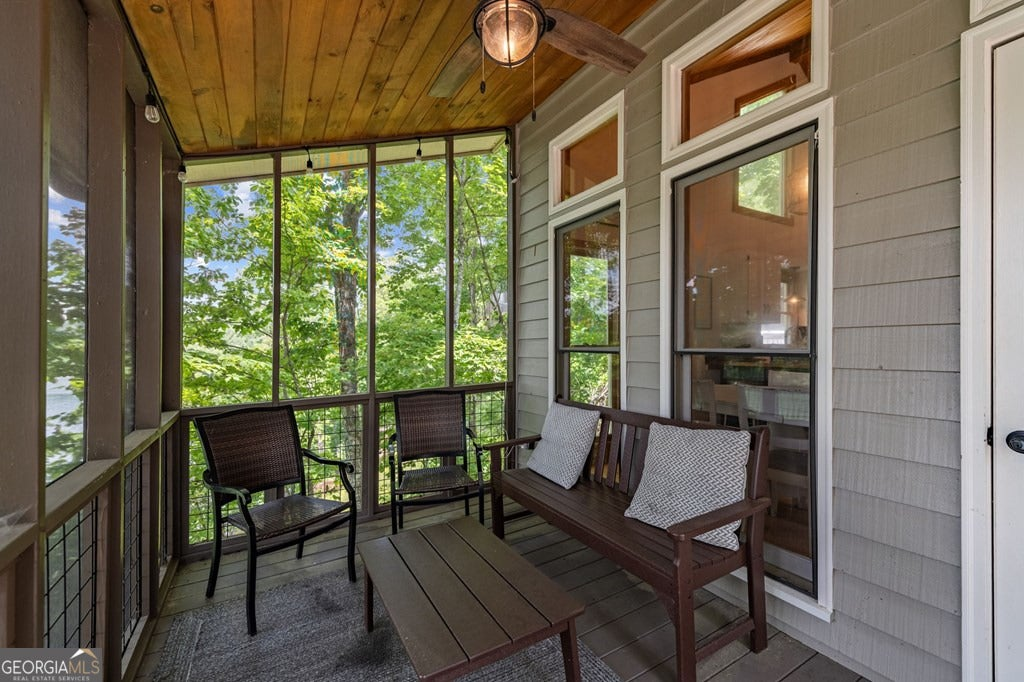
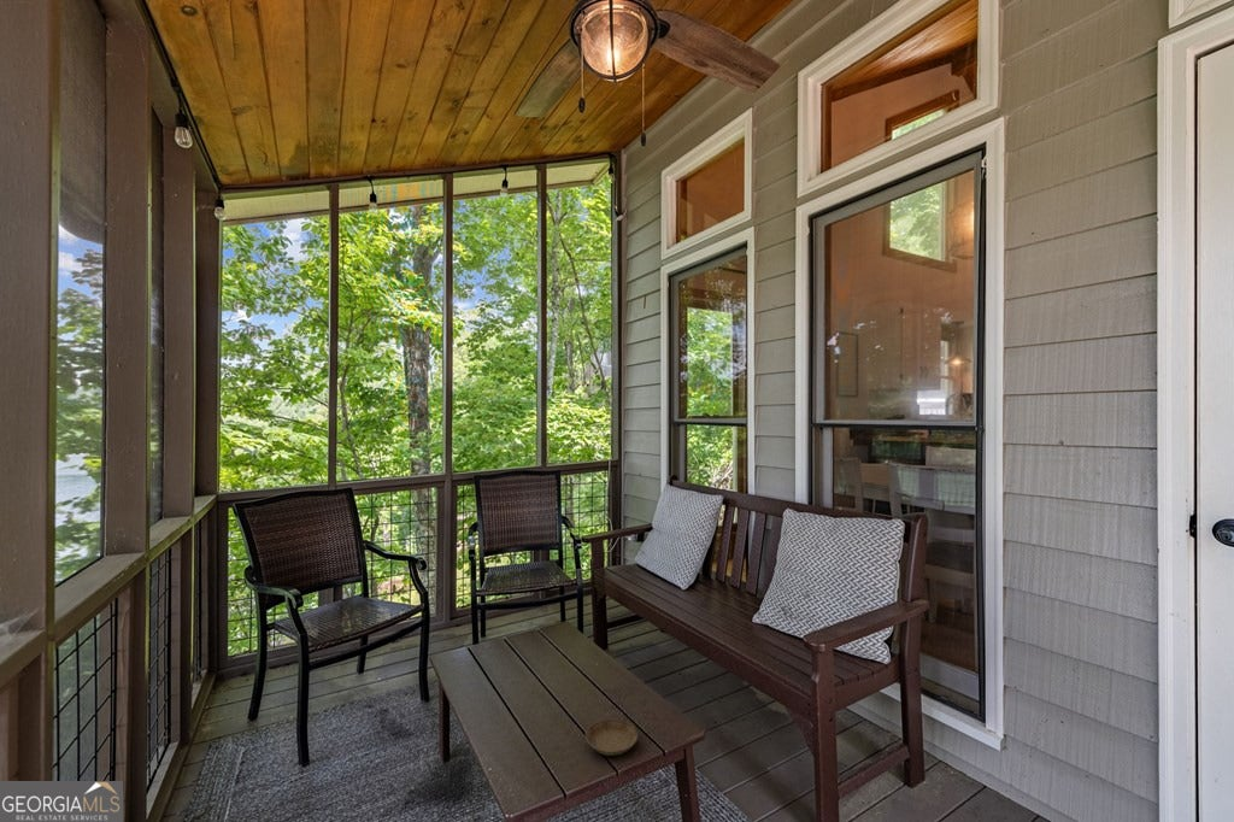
+ saucer [584,718,639,757]
